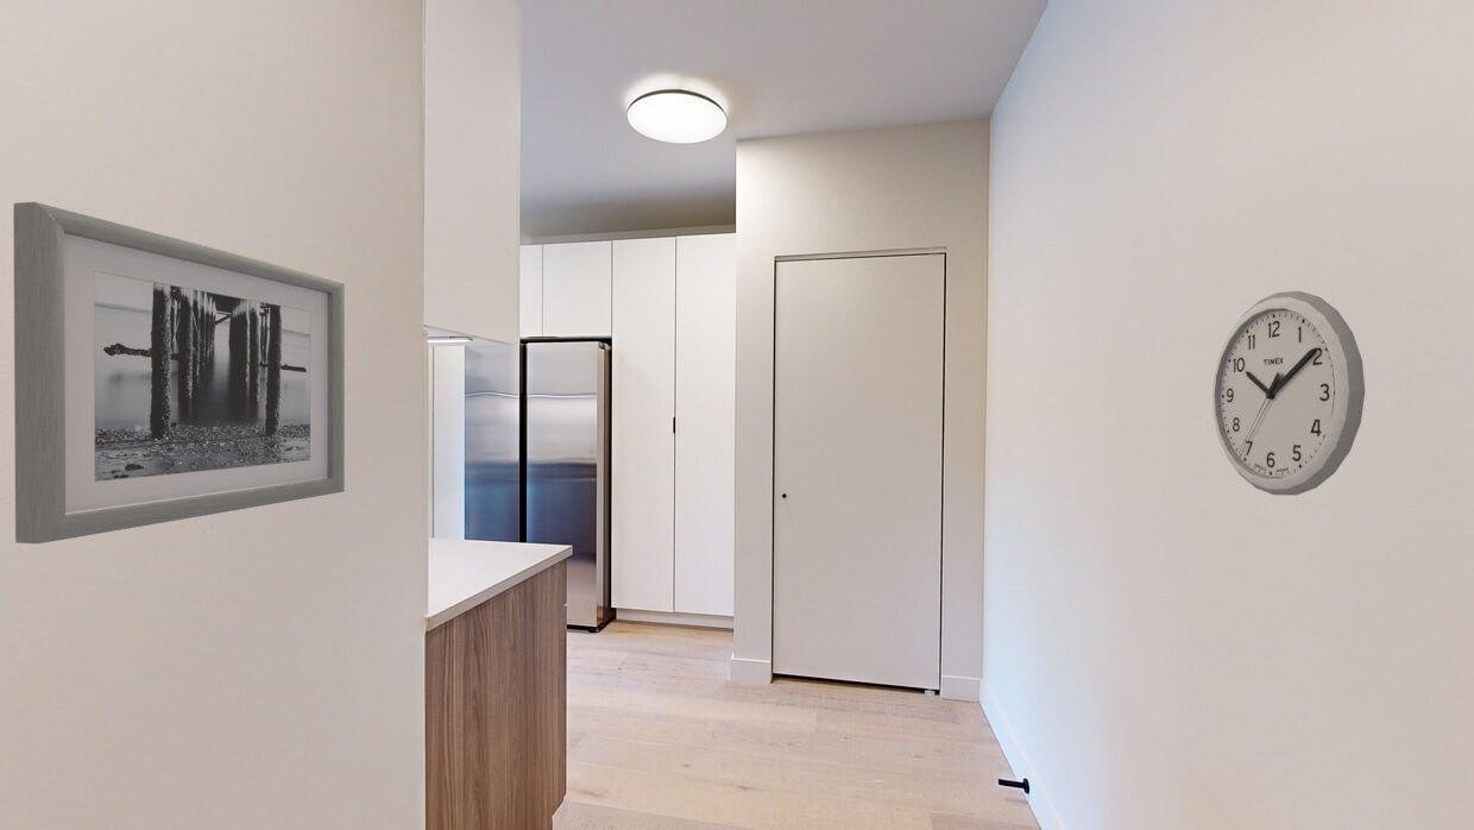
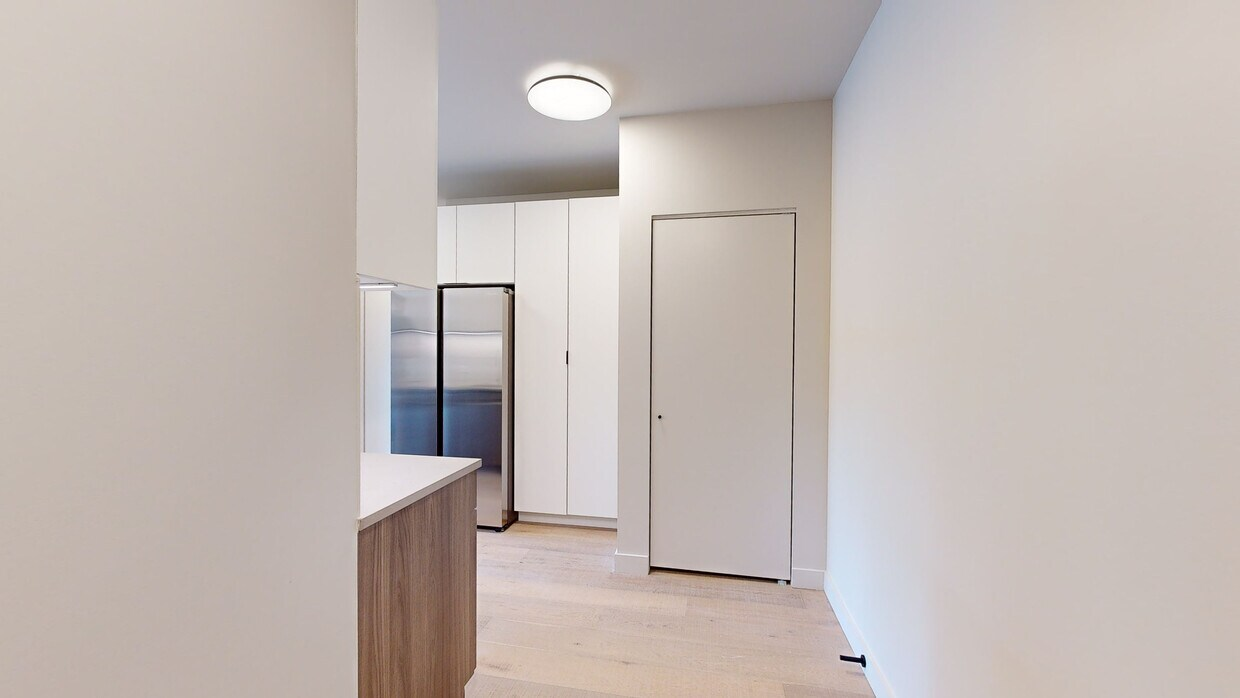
- wall art [12,201,346,545]
- wall clock [1211,290,1366,497]
